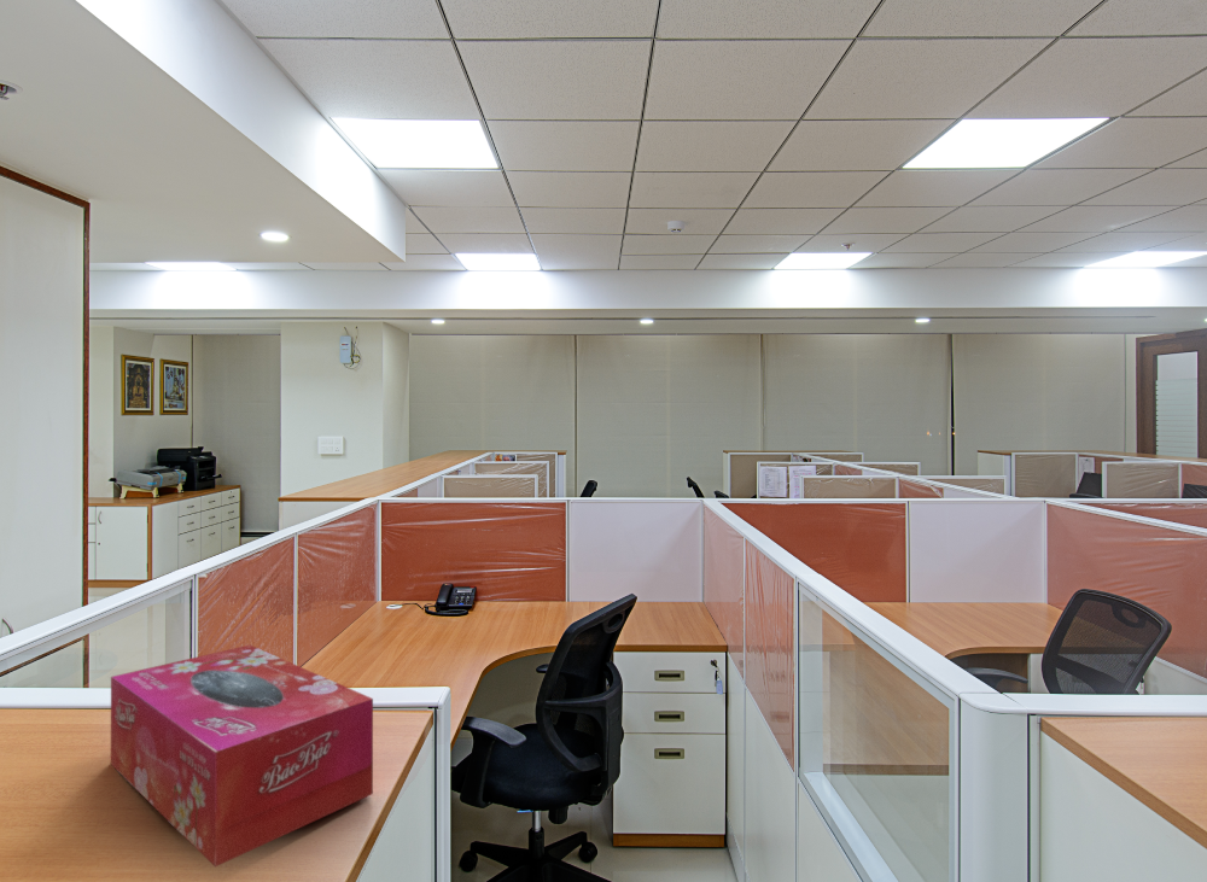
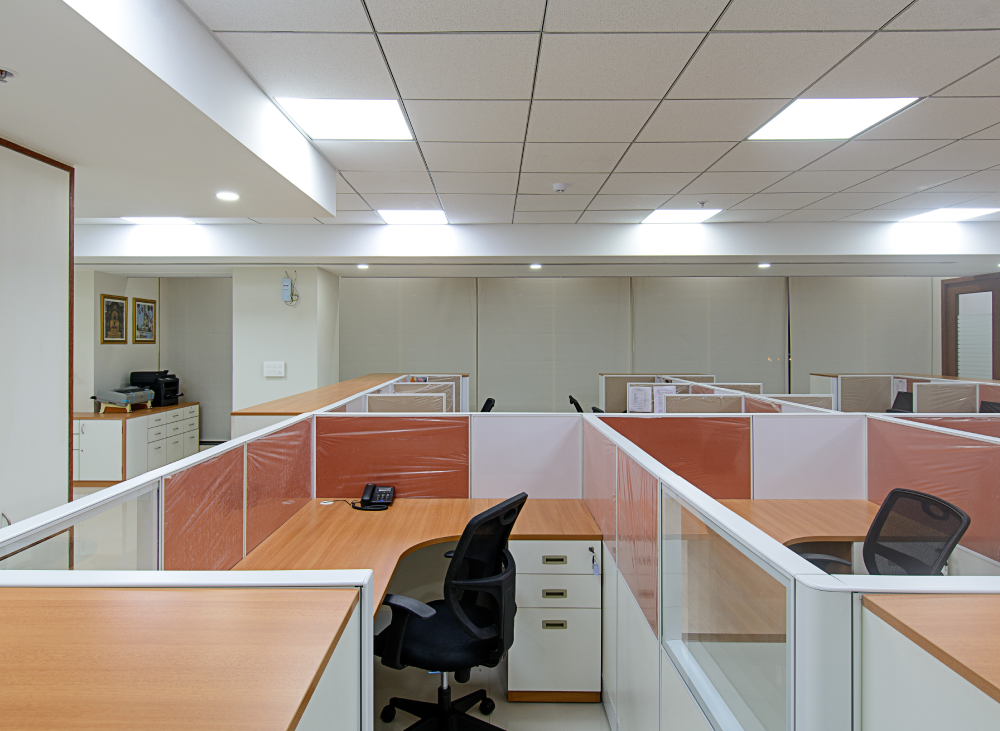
- tissue box [110,644,374,868]
